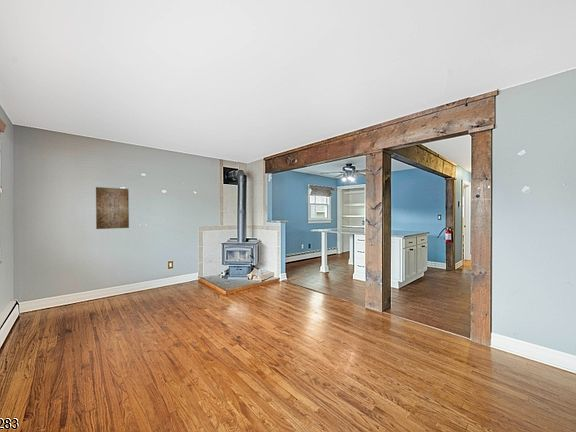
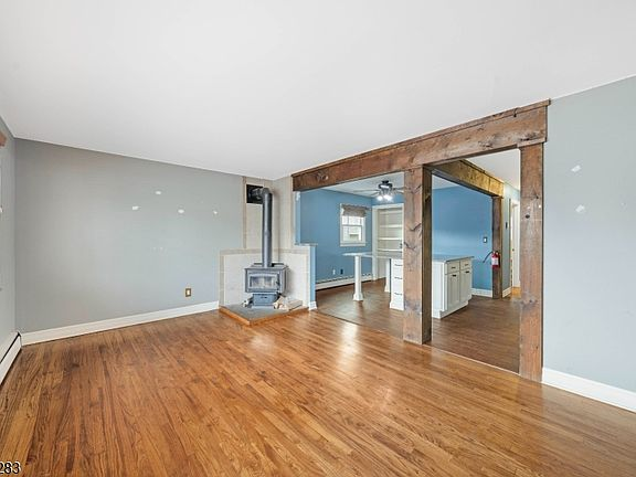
- wall art [95,186,130,230]
